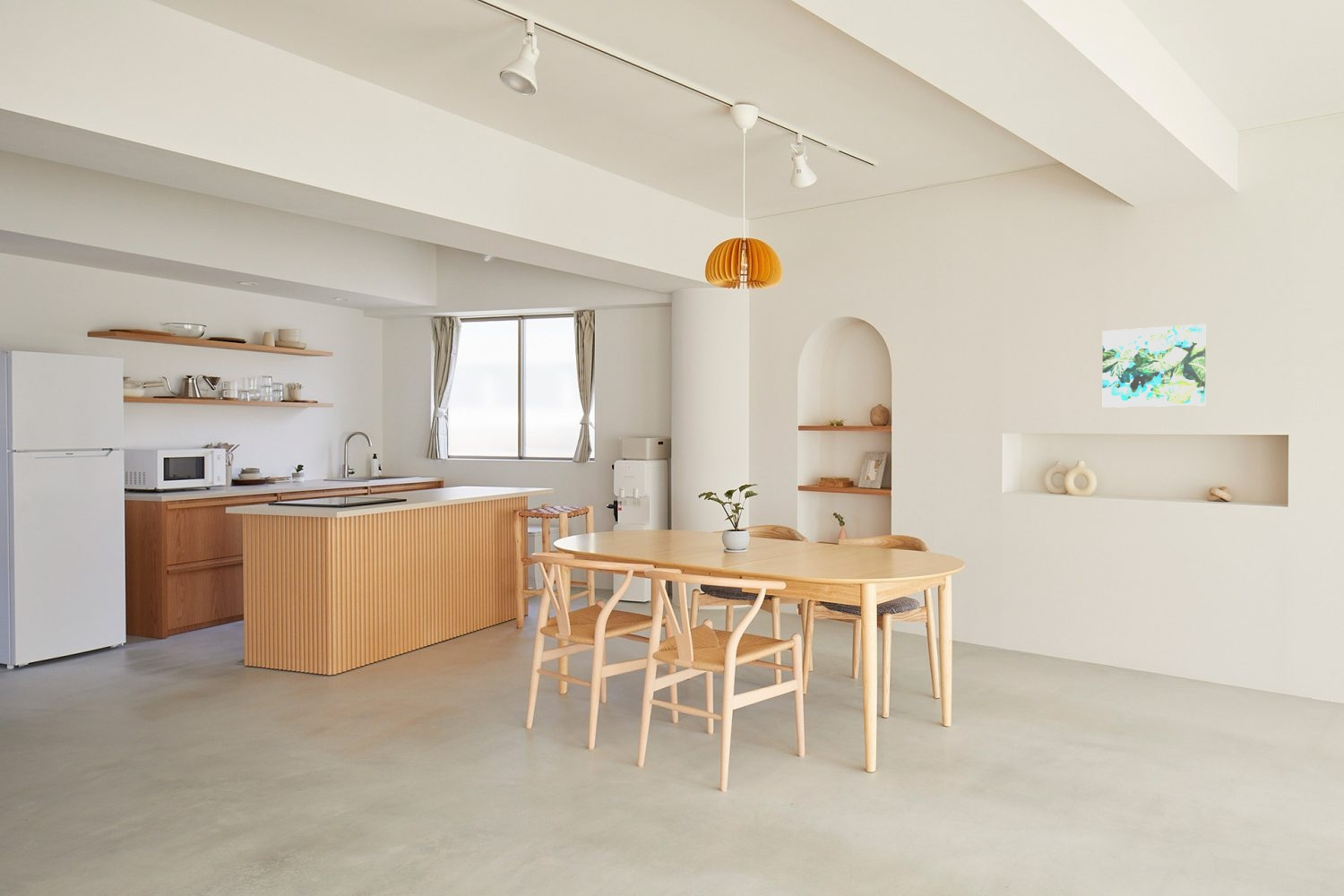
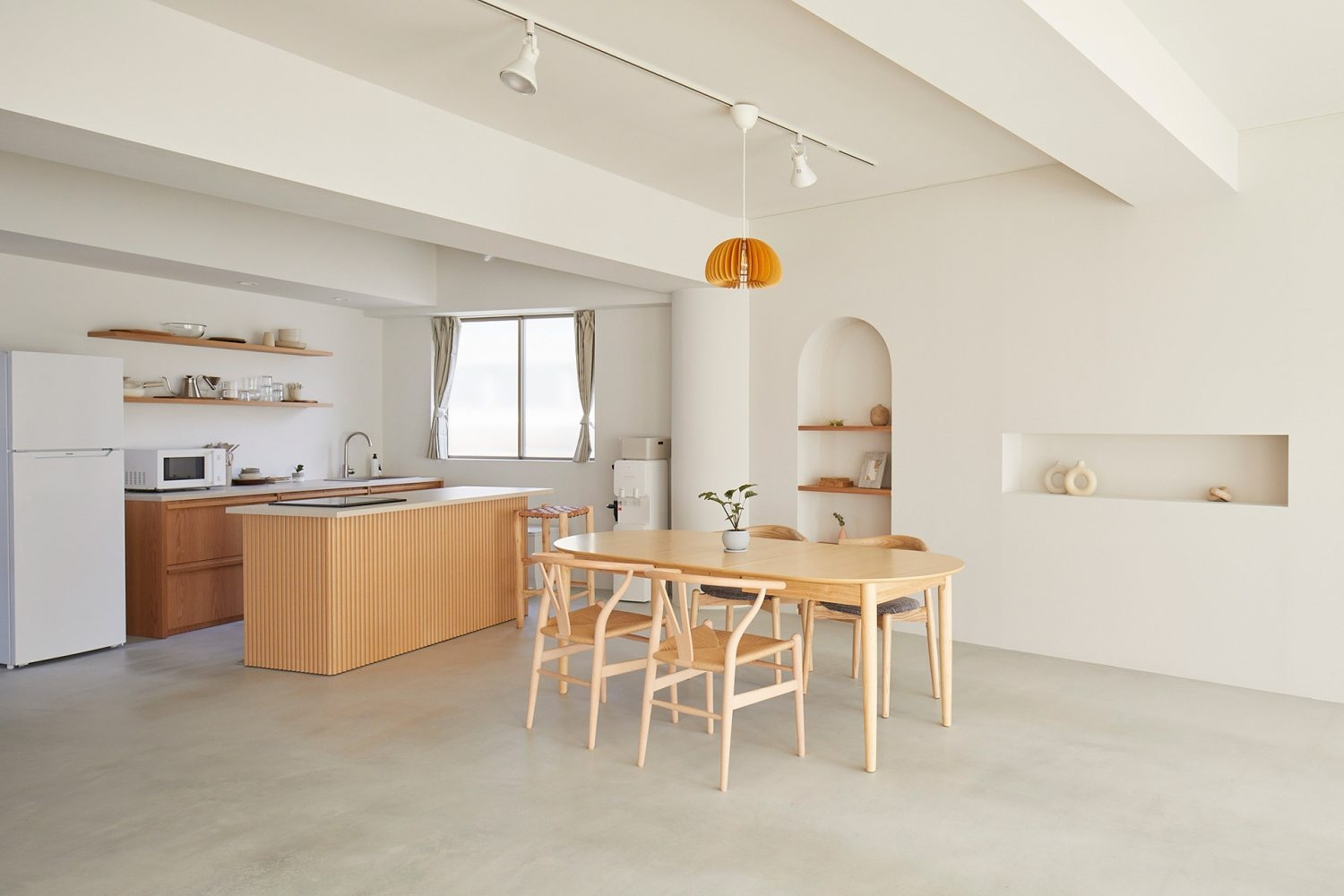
- wall art [1102,323,1206,409]
